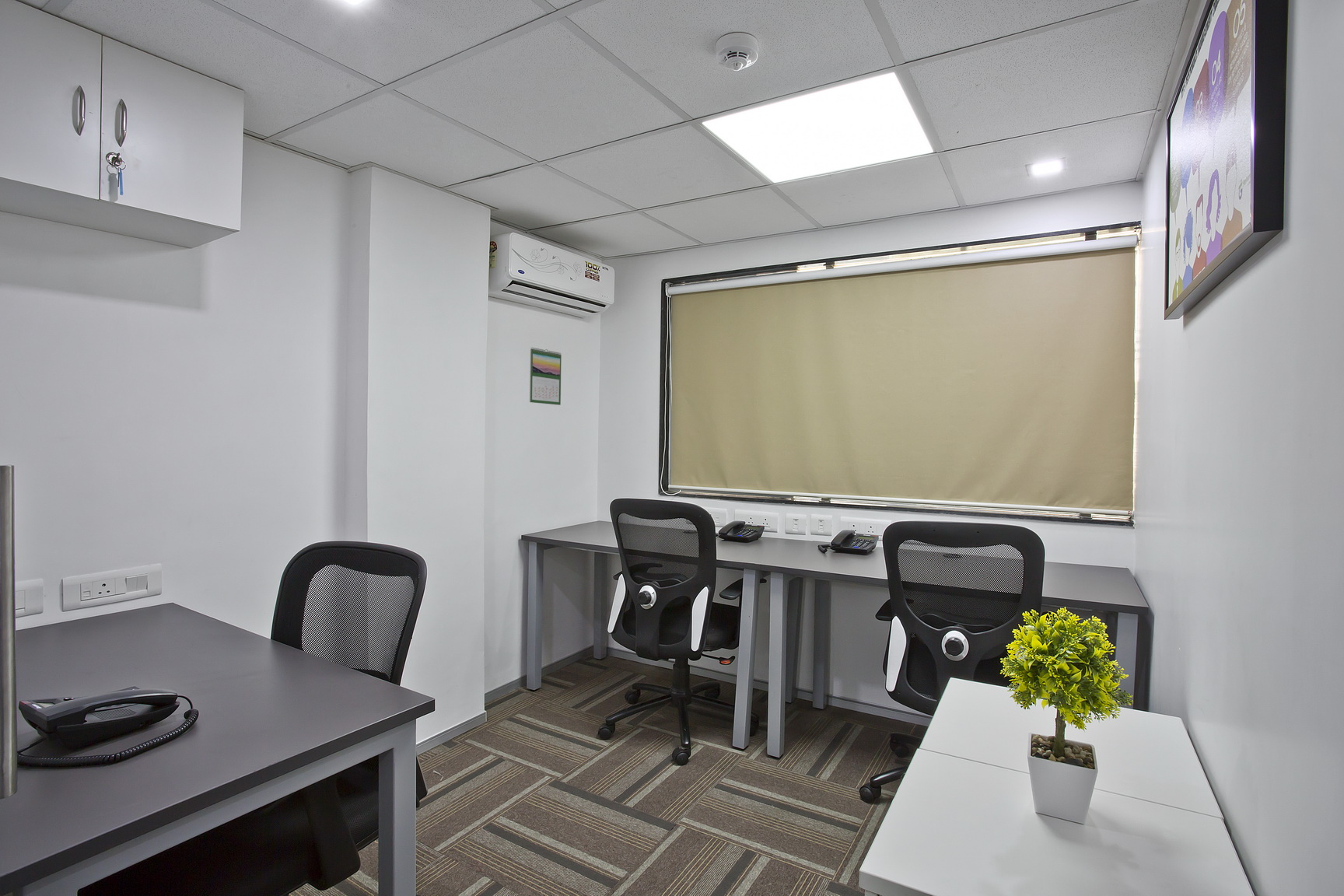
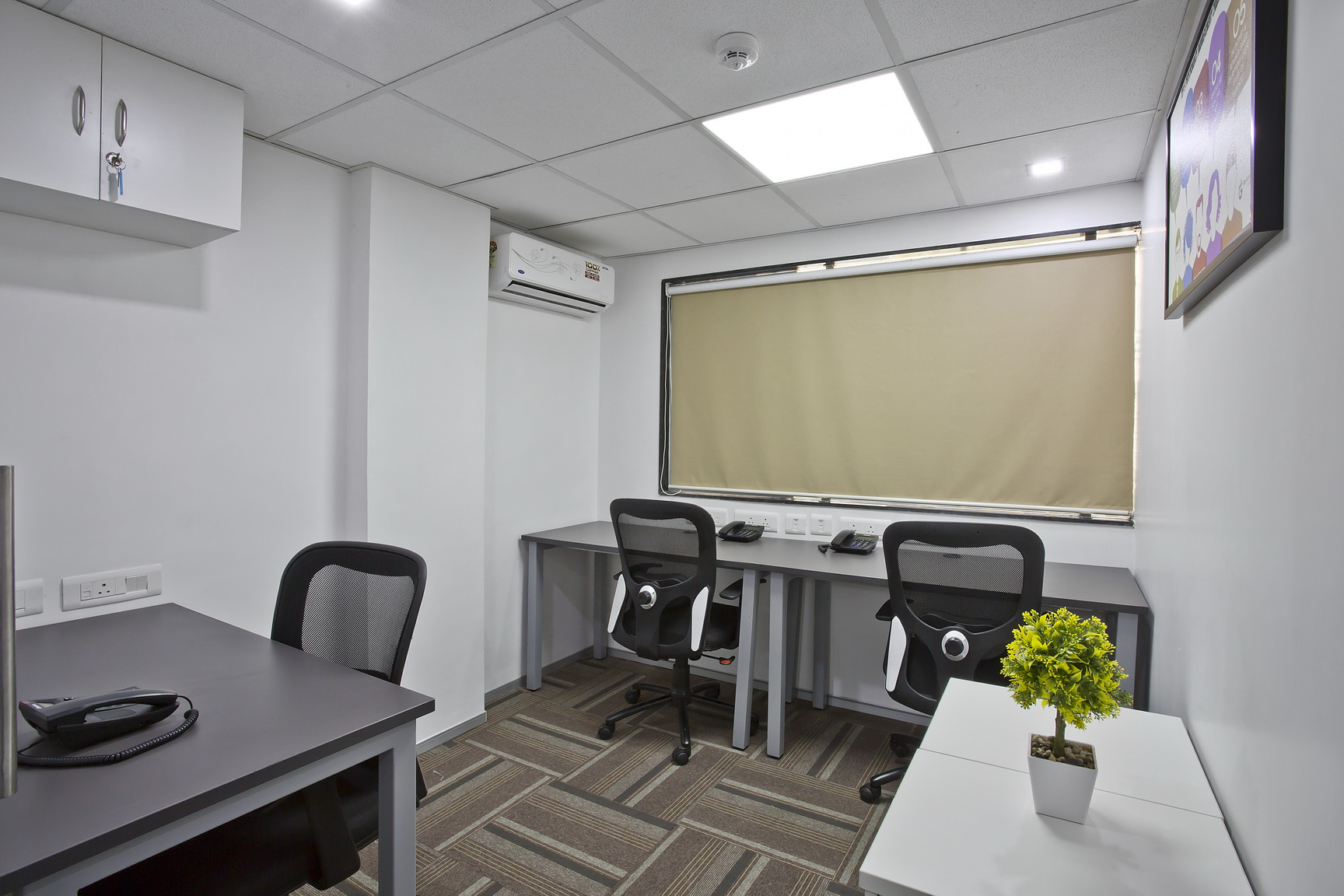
- calendar [529,347,562,406]
